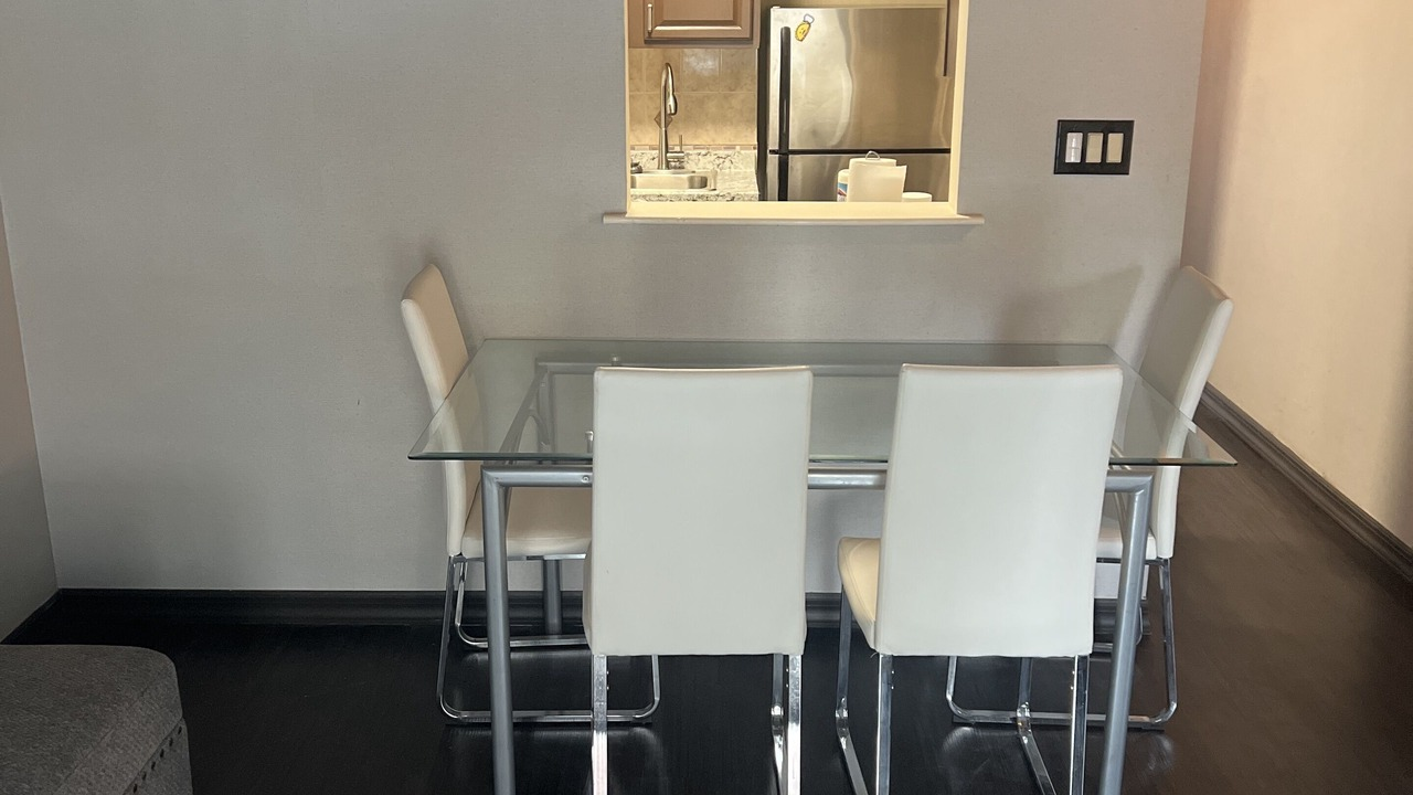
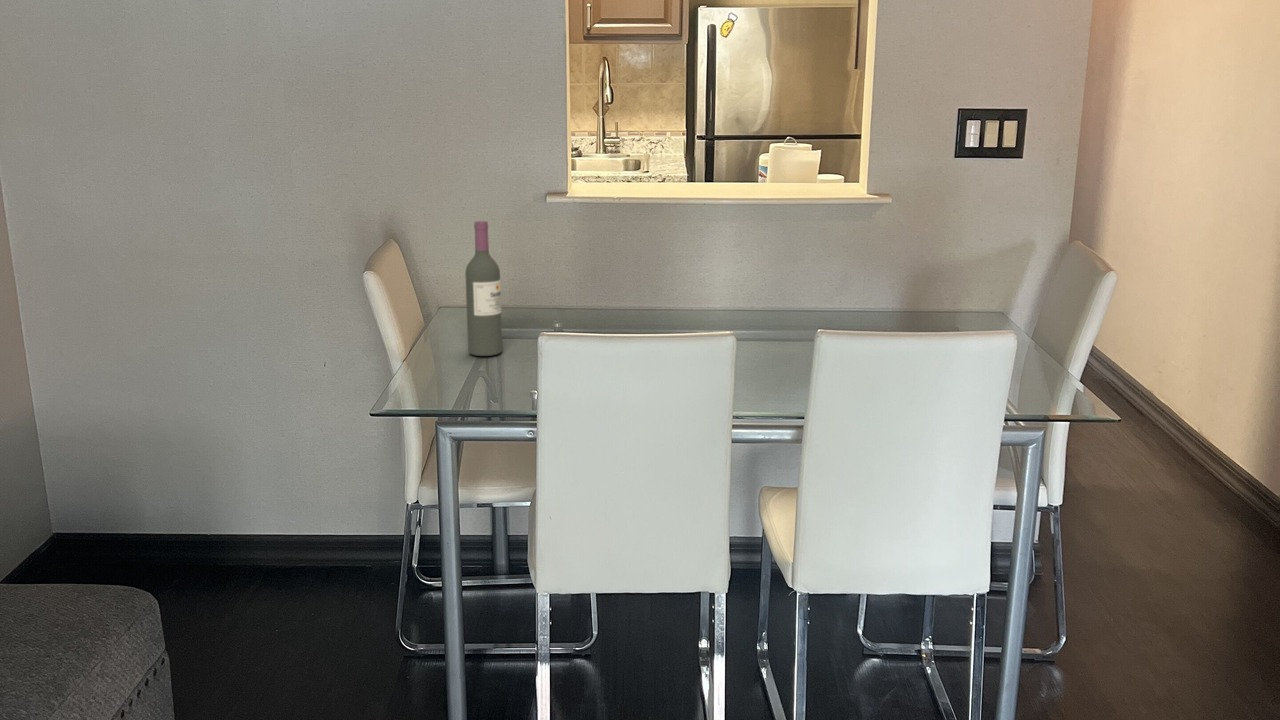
+ wine bottle [464,220,503,357]
